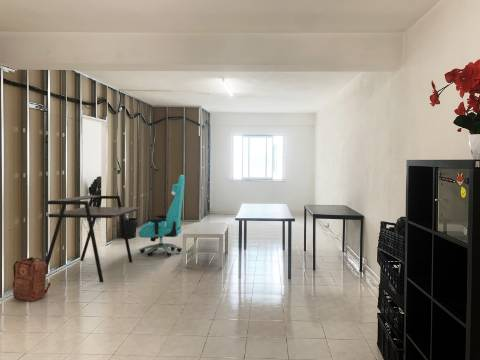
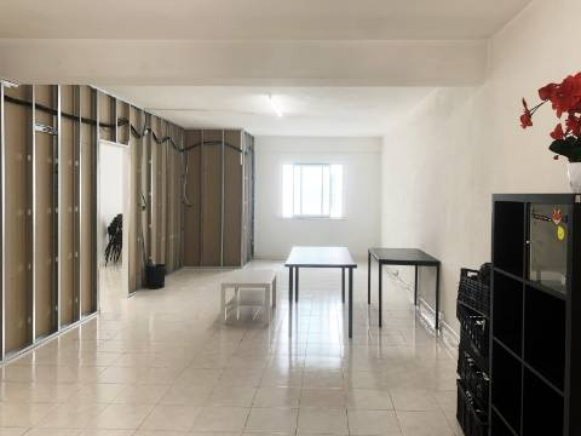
- backpack [12,256,51,302]
- desk [45,195,141,283]
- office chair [137,174,185,257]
